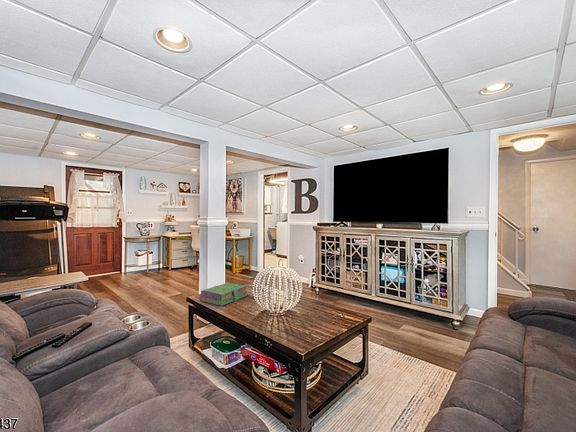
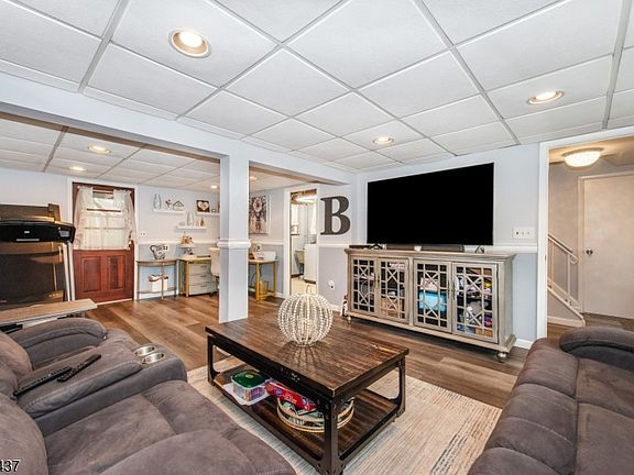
- stack of books [199,282,249,307]
